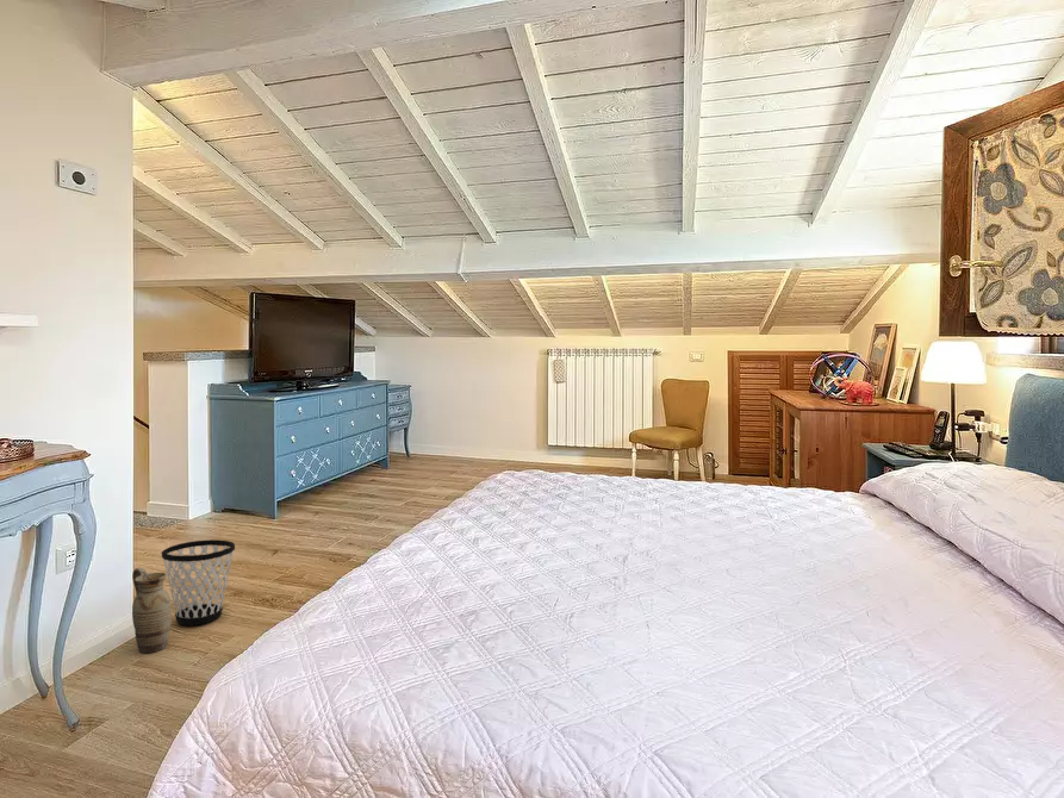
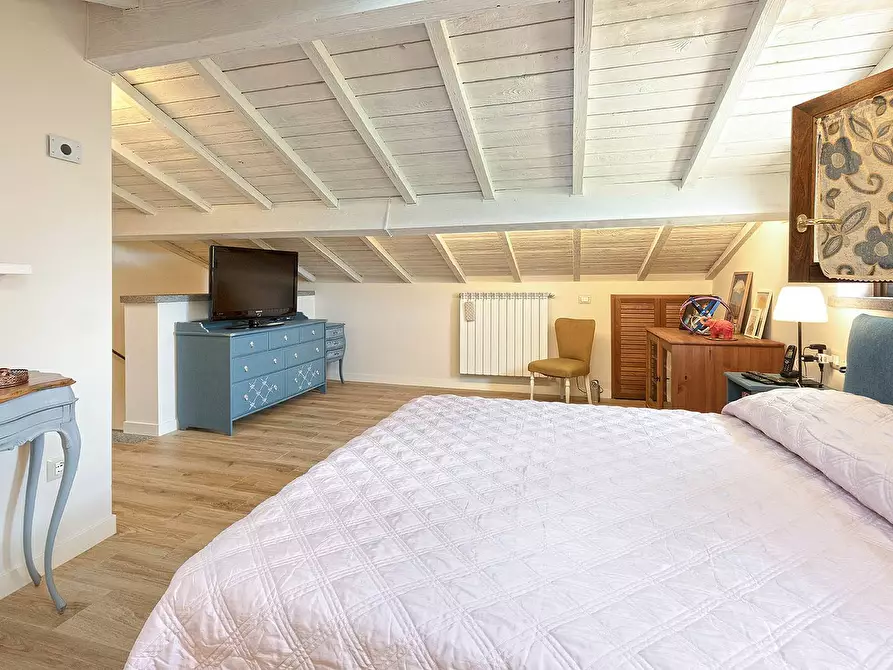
- ceramic jug [131,567,173,654]
- wastebasket [161,538,236,626]
